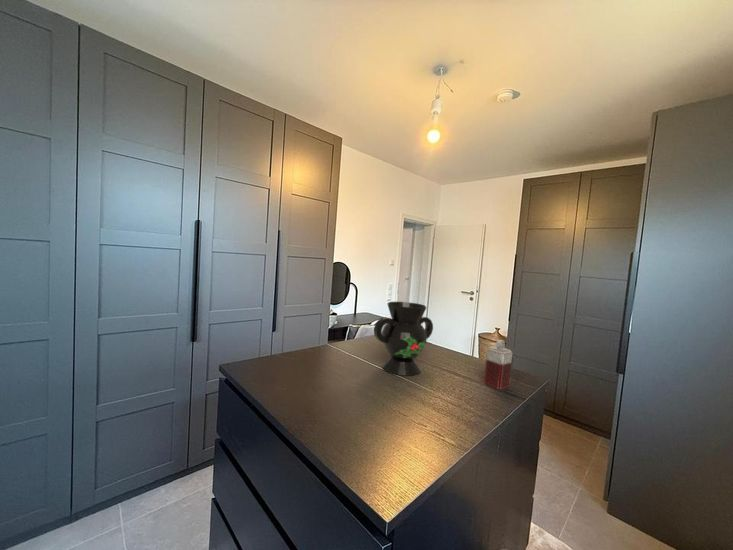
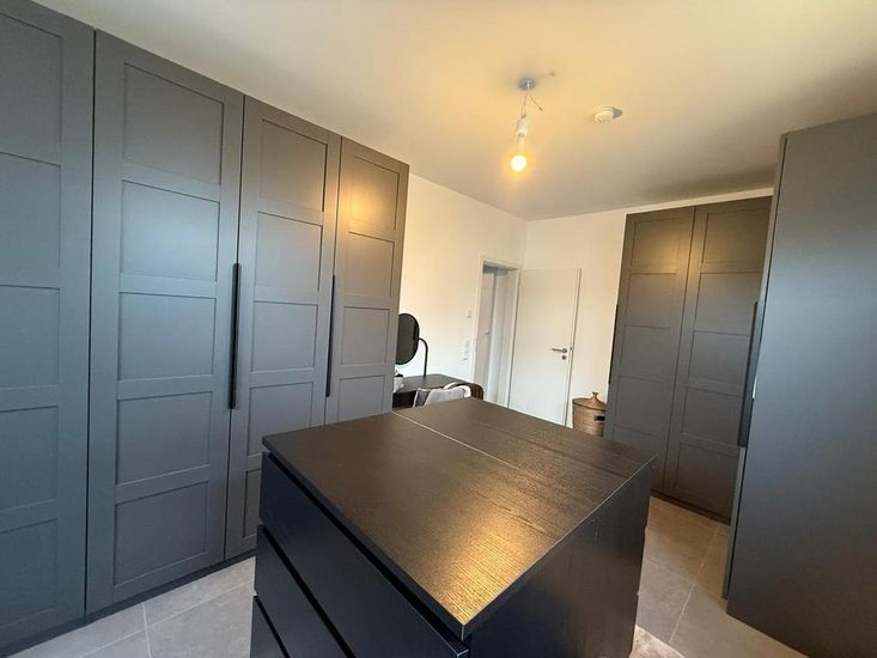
- perfume bottle [483,339,513,390]
- decorative vase [373,301,434,377]
